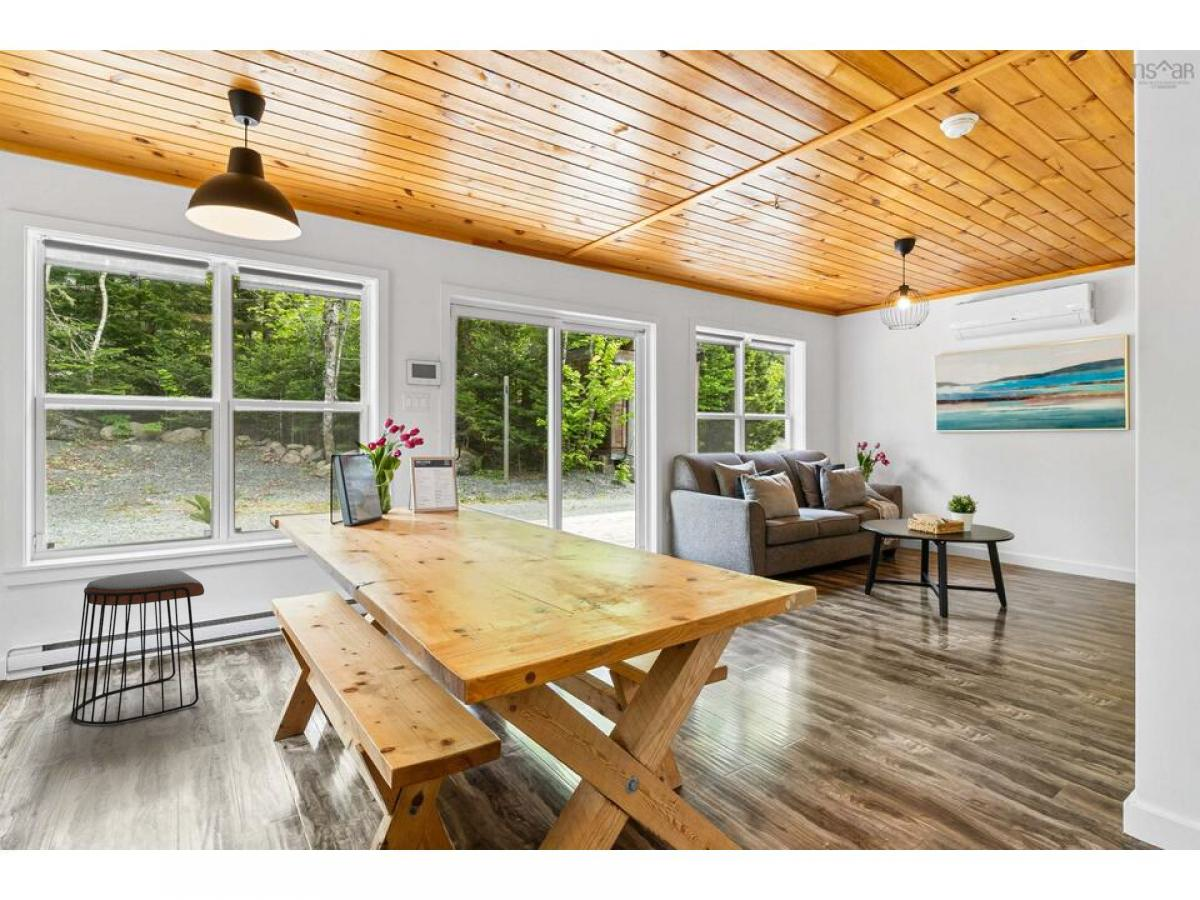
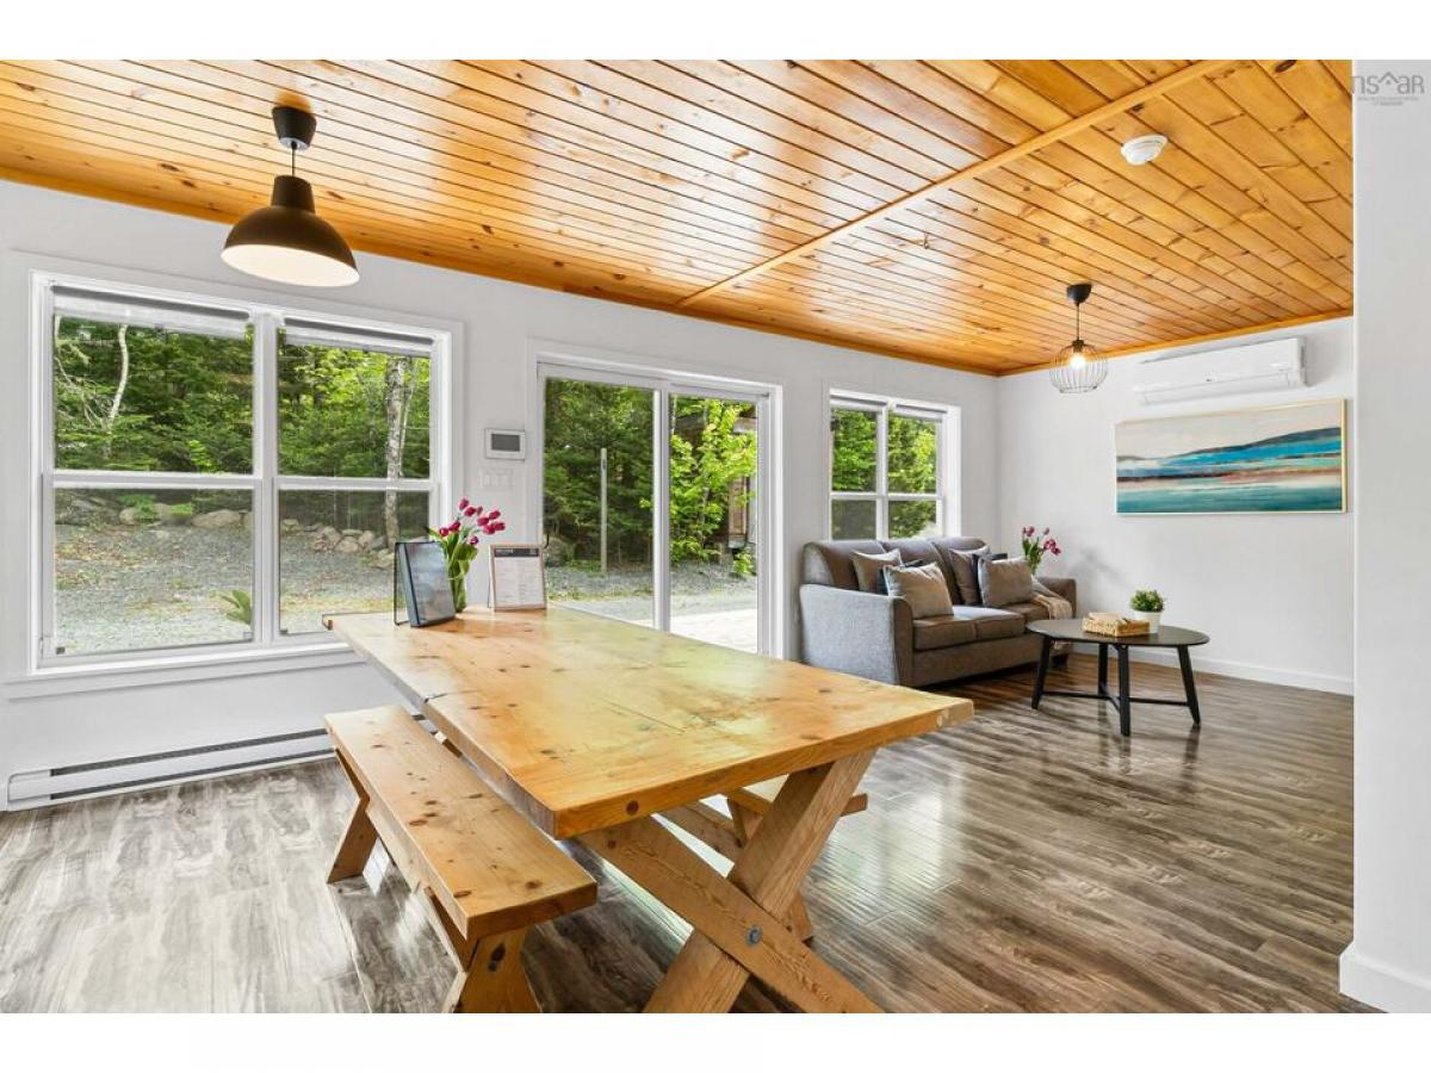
- stool [70,568,205,726]
